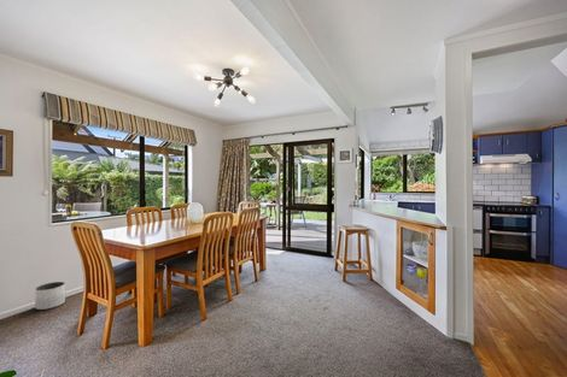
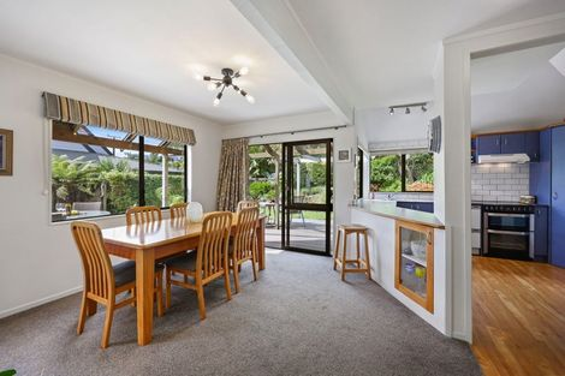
- planter [34,281,66,311]
